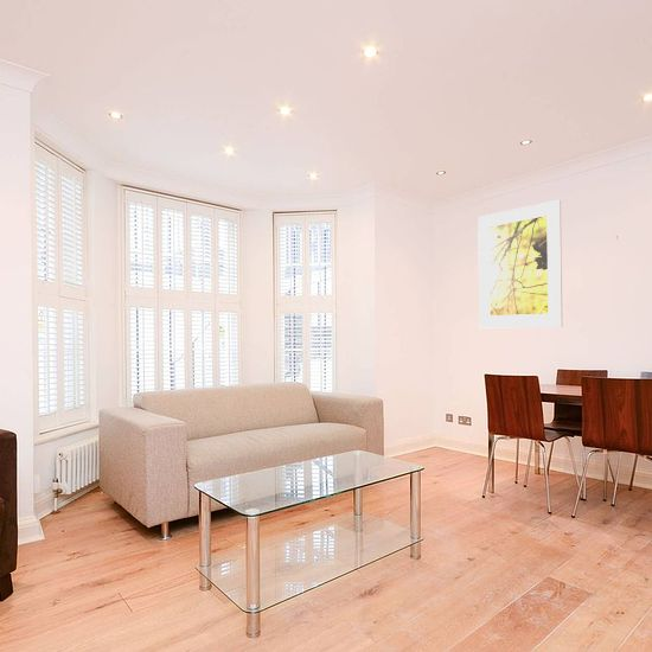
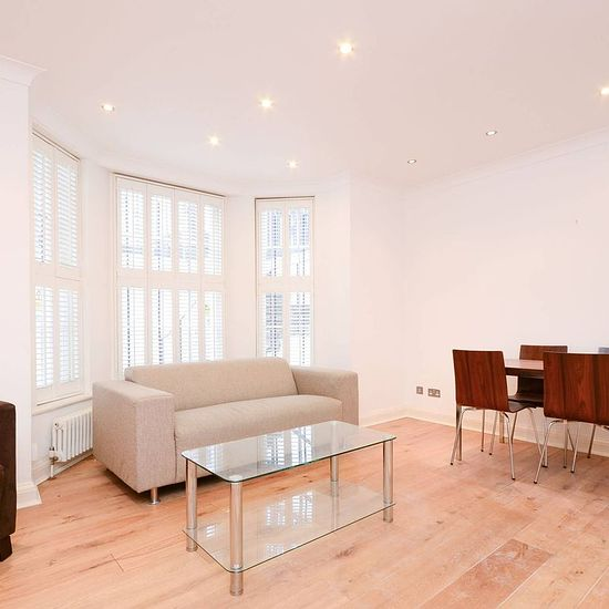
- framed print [477,199,564,328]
